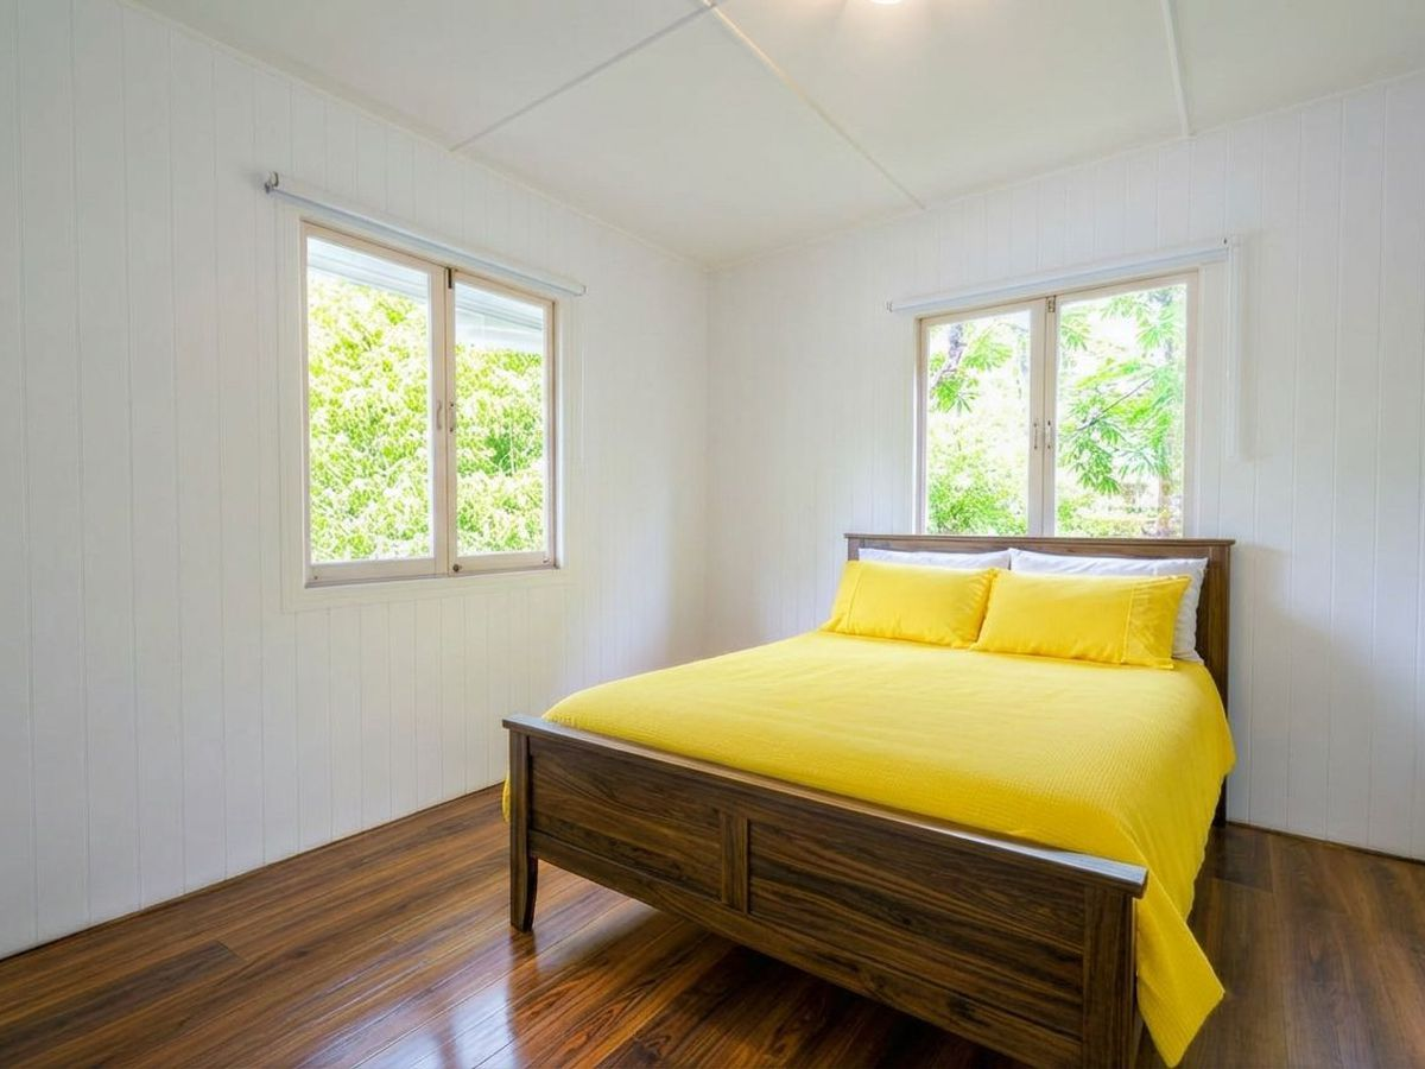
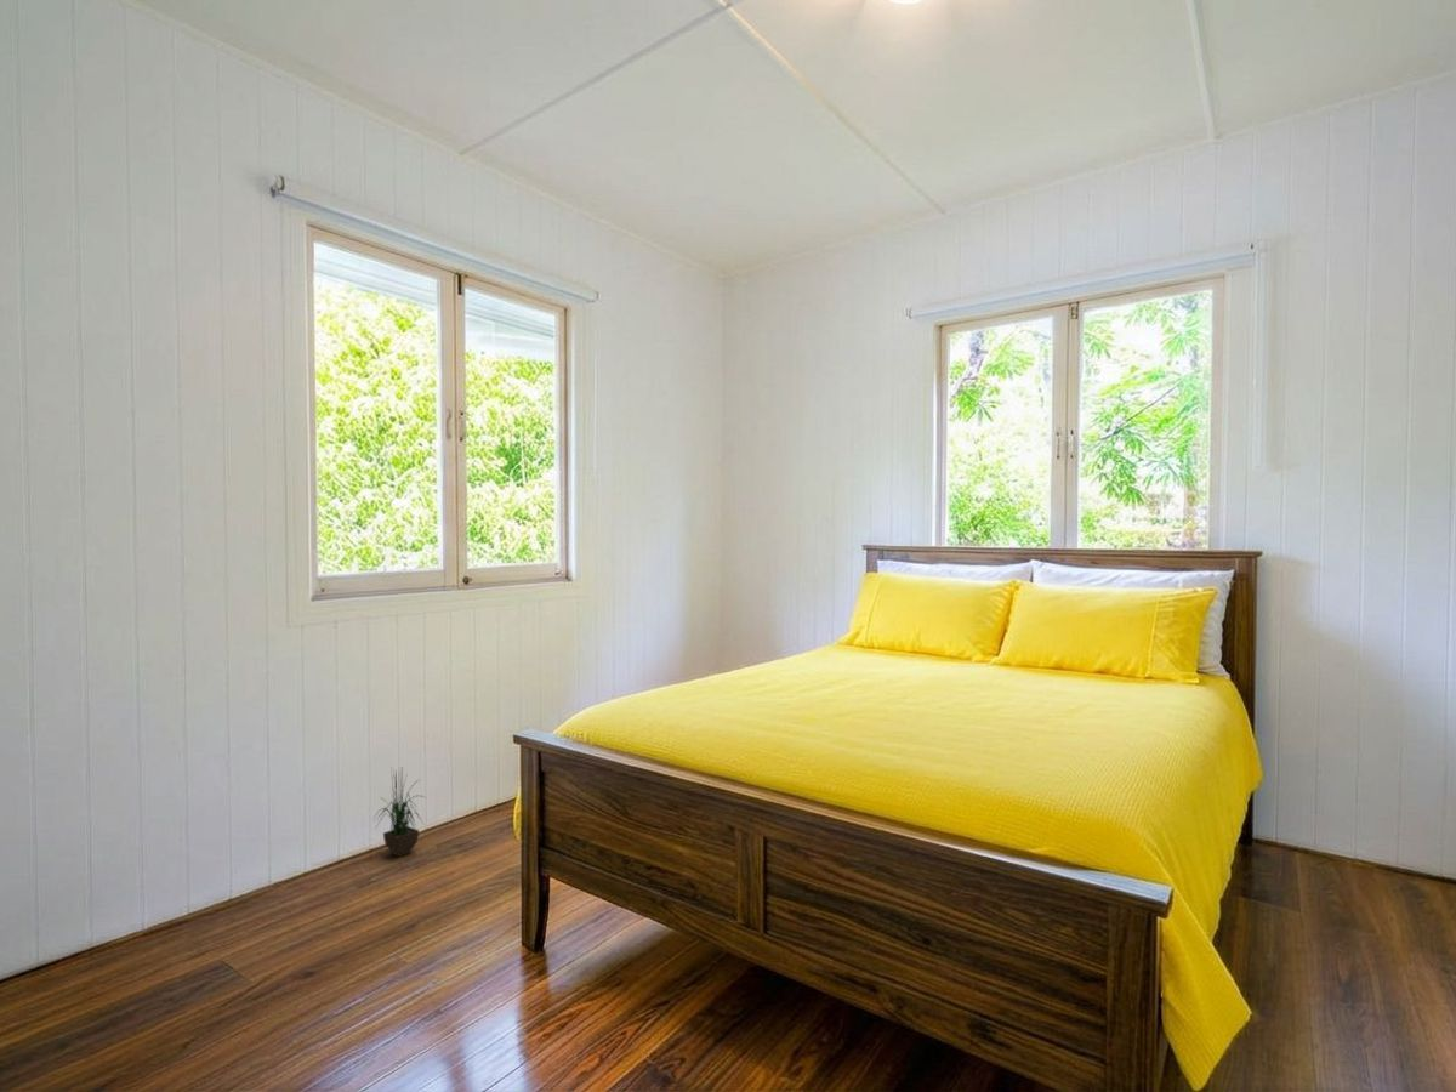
+ potted plant [372,767,430,858]
